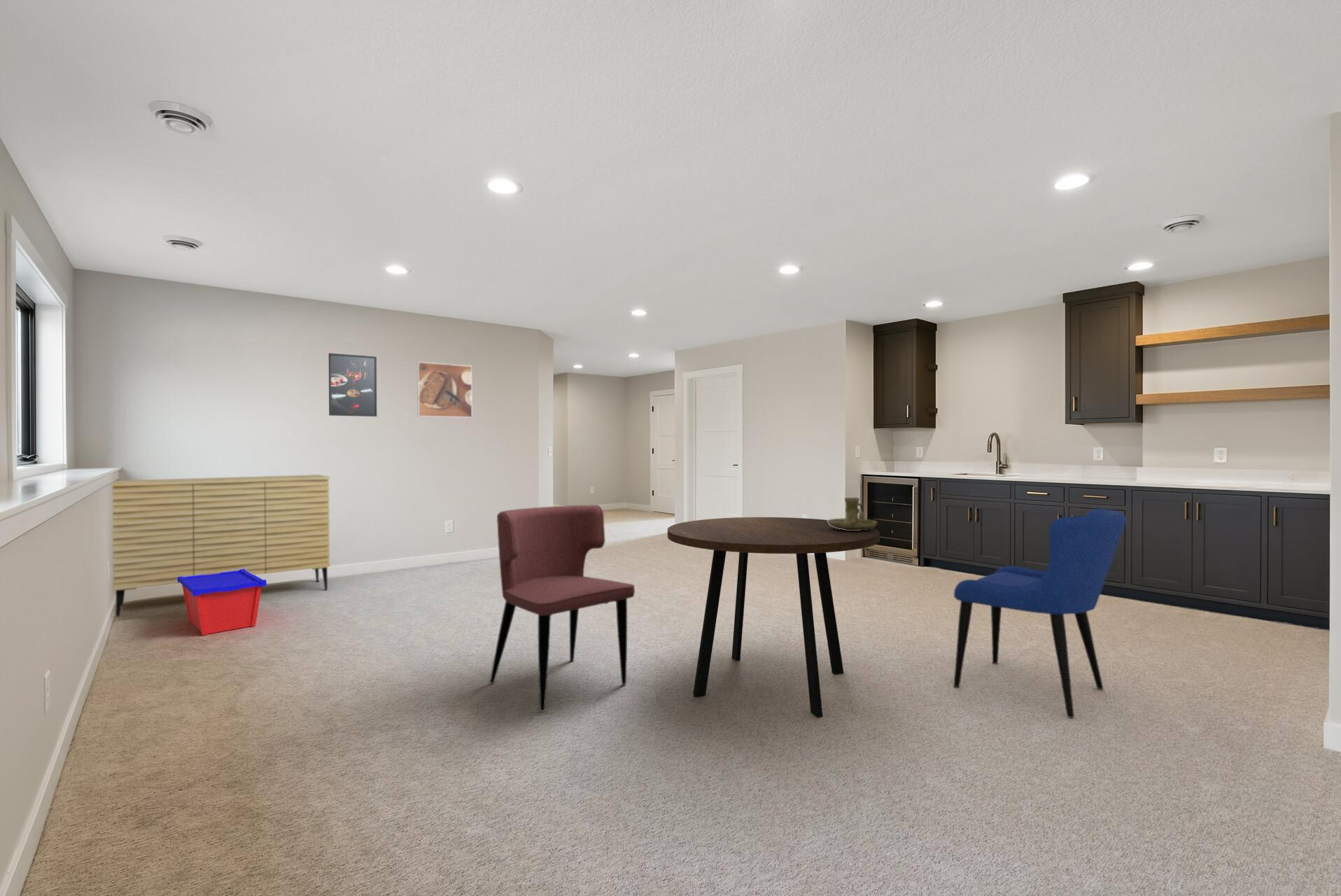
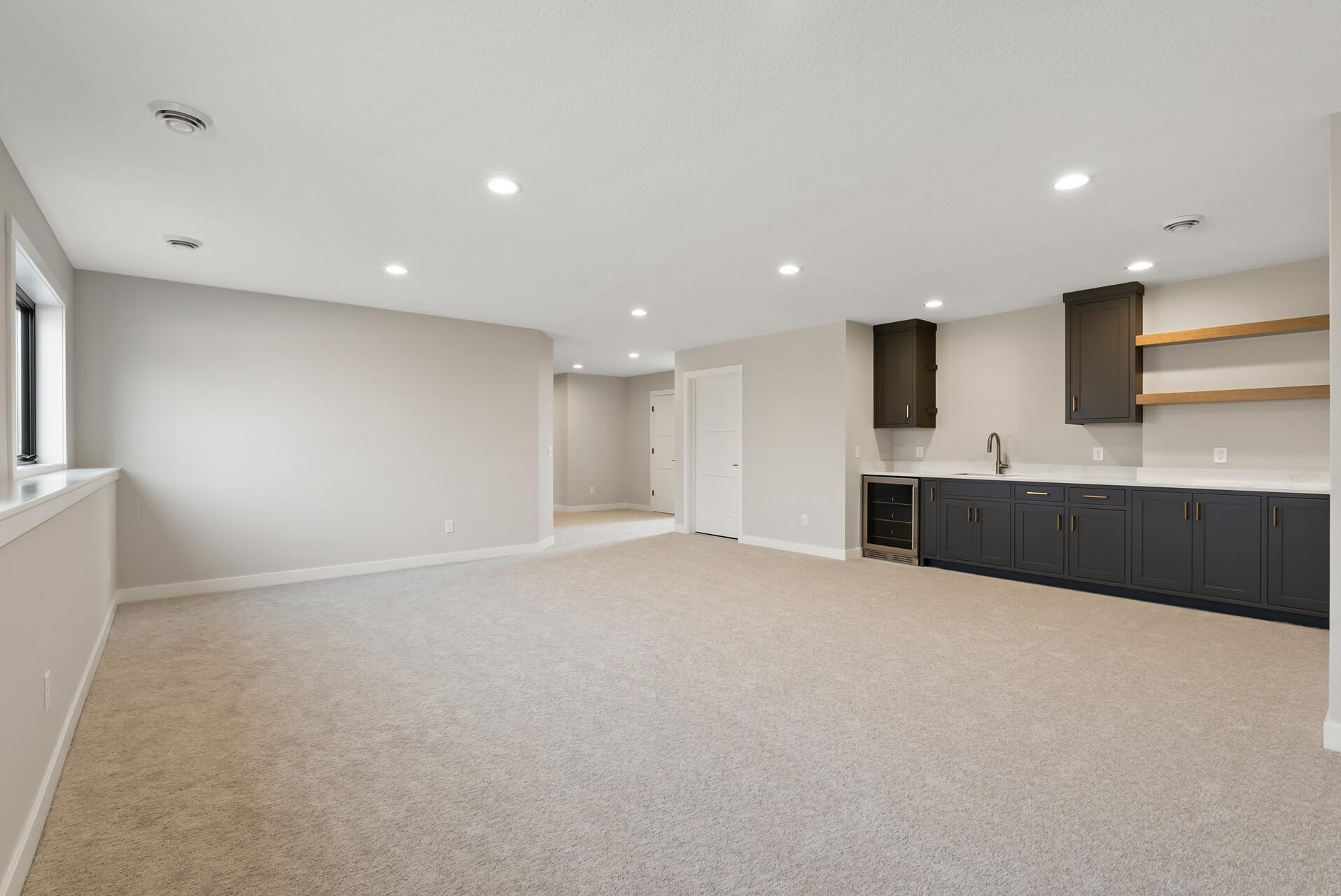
- dining chair [953,508,1127,719]
- dining table [667,517,880,718]
- dining chair [489,504,636,713]
- storage bin [177,568,267,636]
- candle holder [827,497,878,531]
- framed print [416,361,473,418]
- dresser [111,474,331,617]
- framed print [328,353,378,417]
